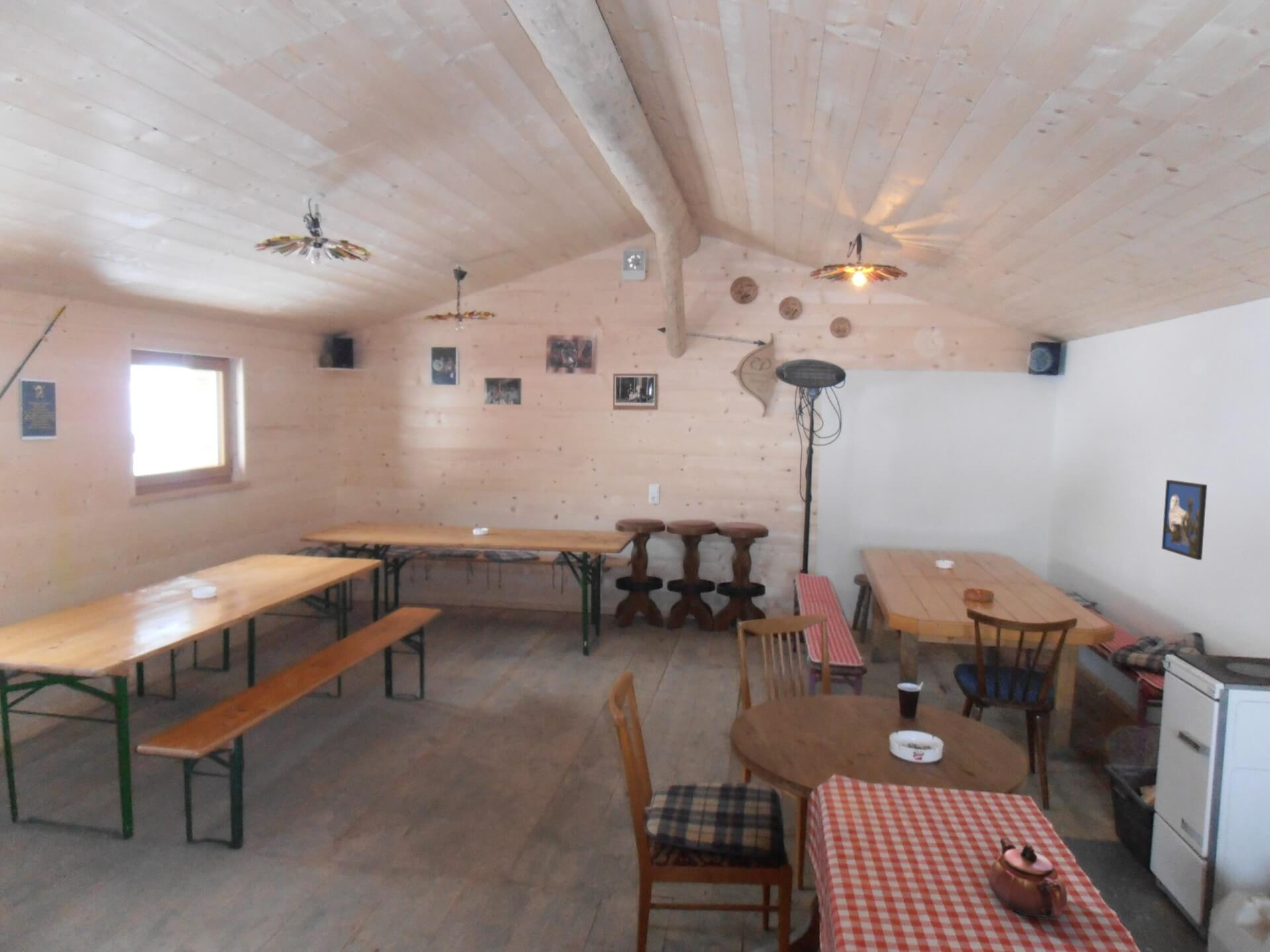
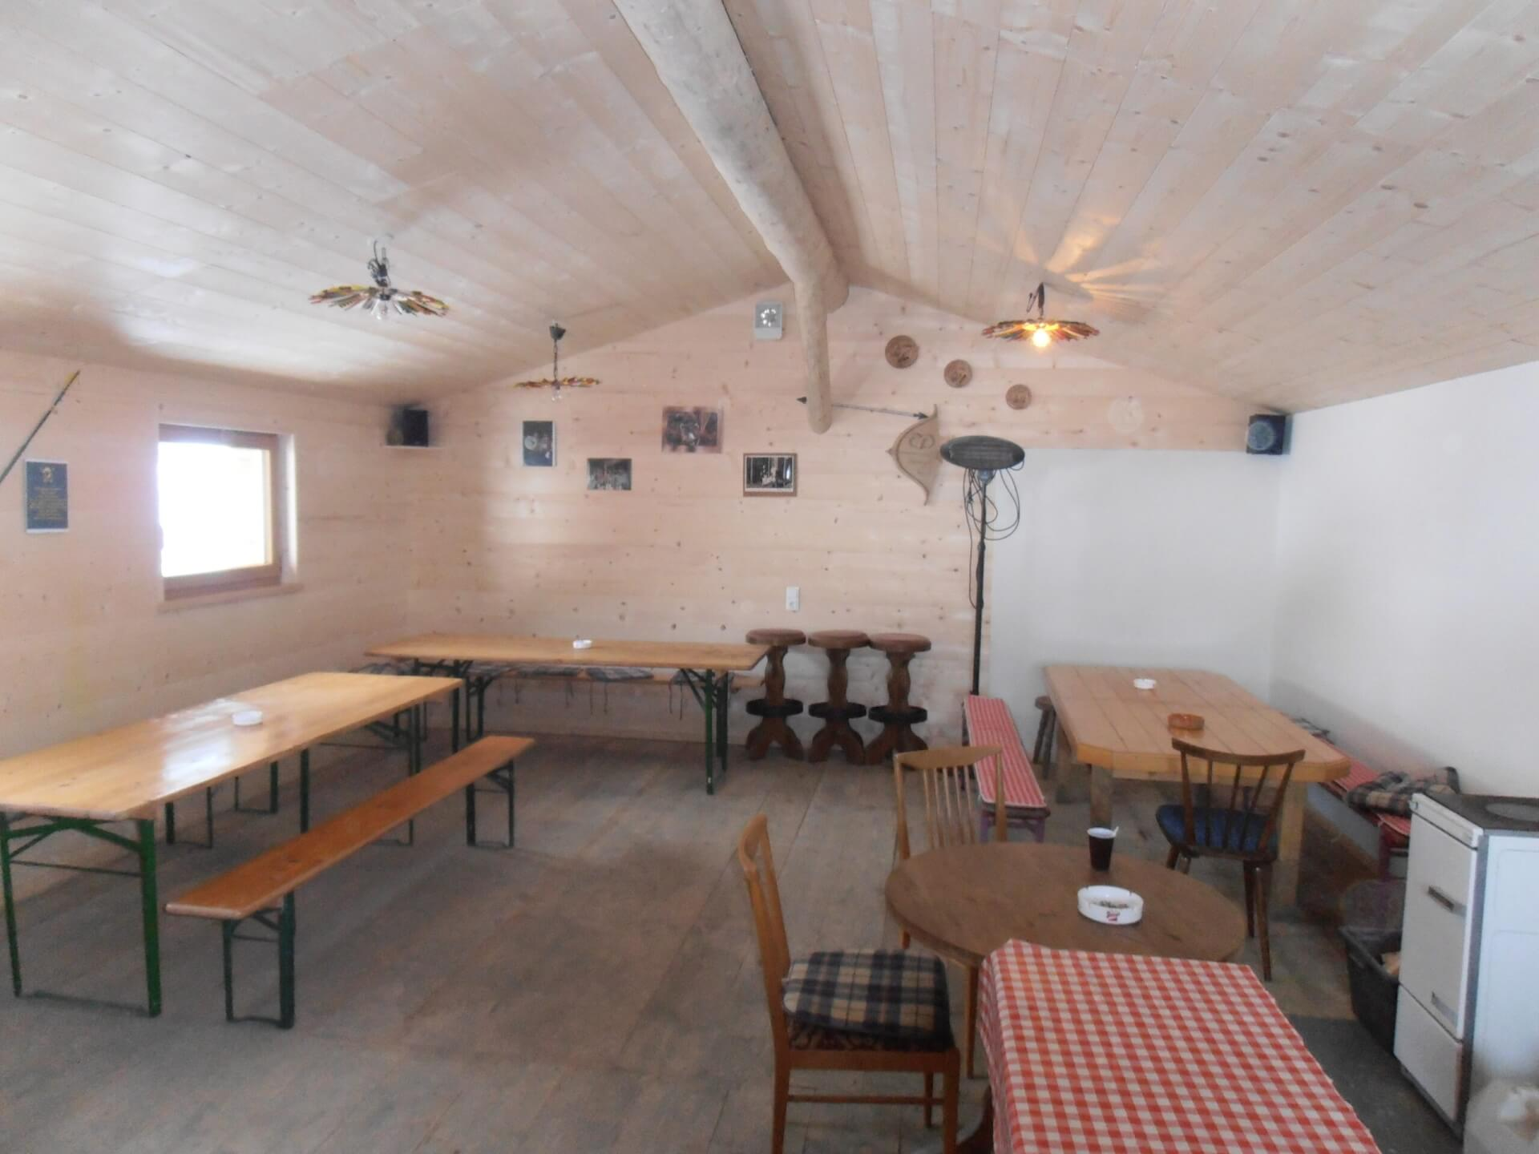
- teapot [988,837,1068,921]
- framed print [1161,479,1208,561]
